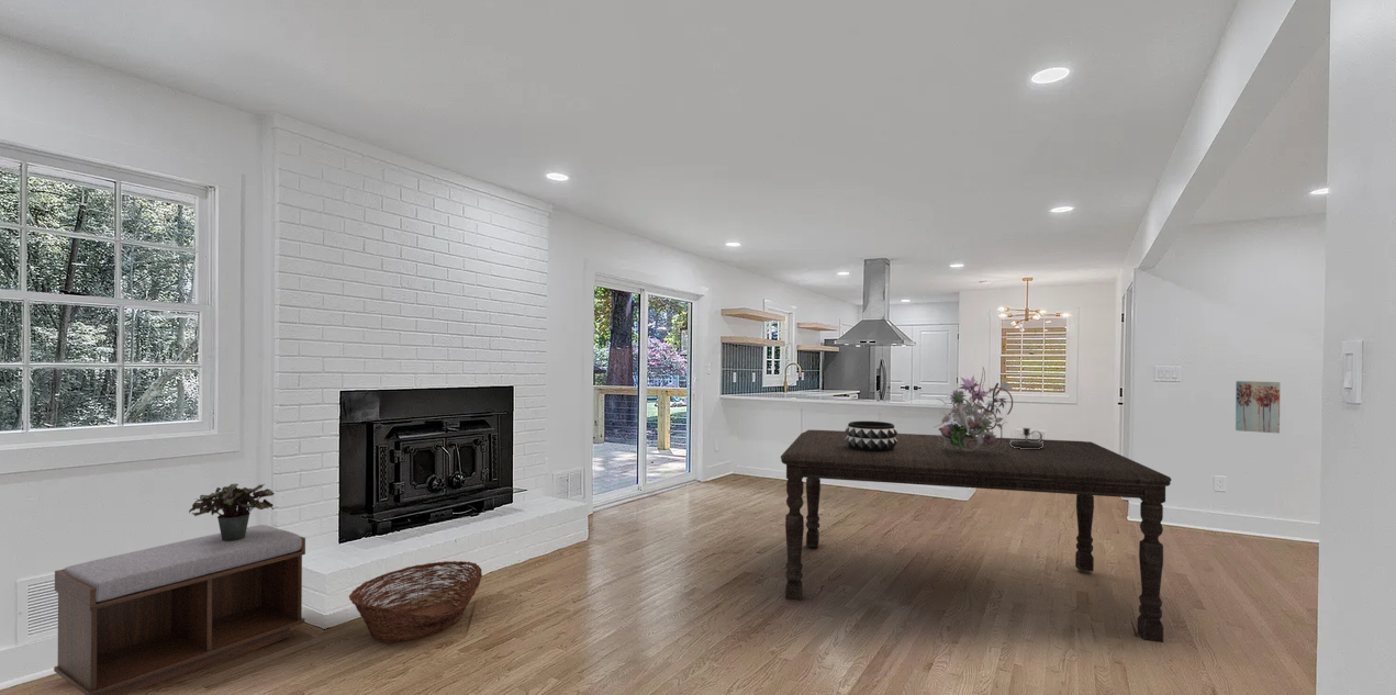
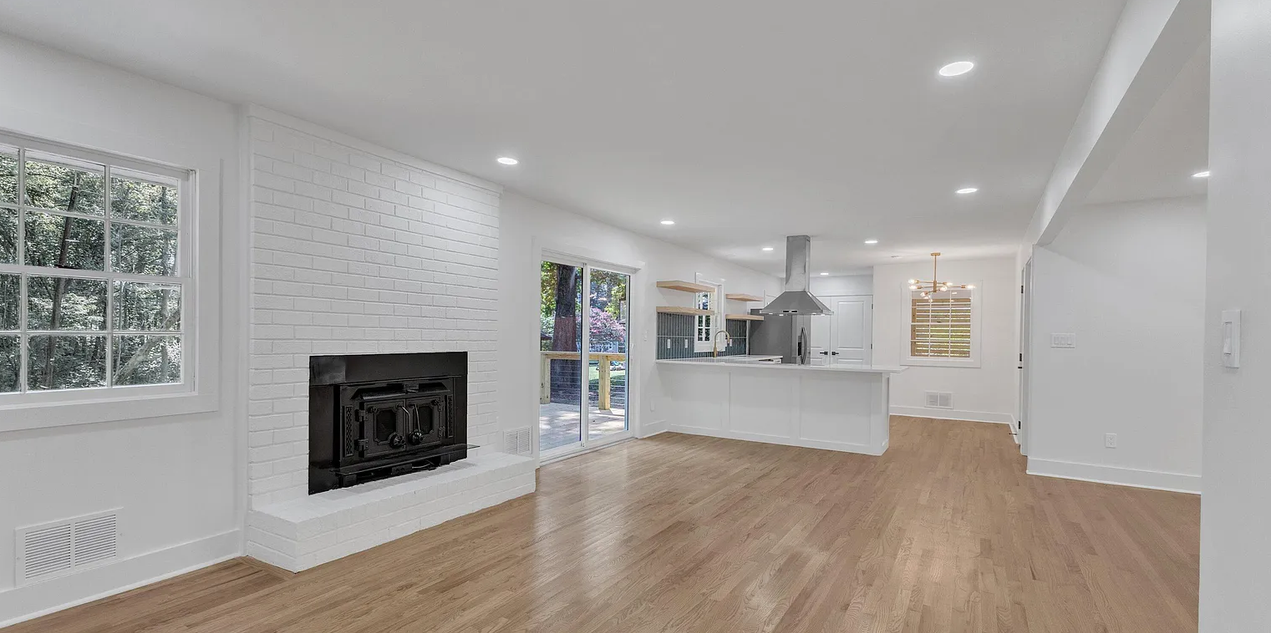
- basket [348,560,483,643]
- potted plant [188,483,276,541]
- bench [53,524,306,695]
- dining table [780,429,1172,643]
- wall art [1235,380,1281,434]
- decorative bowl [845,421,898,451]
- candlestick [1009,427,1043,449]
- bouquet [935,367,1018,451]
